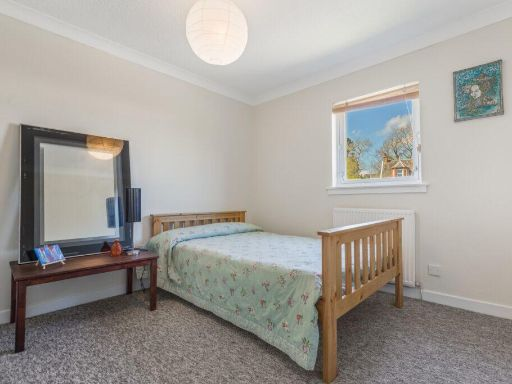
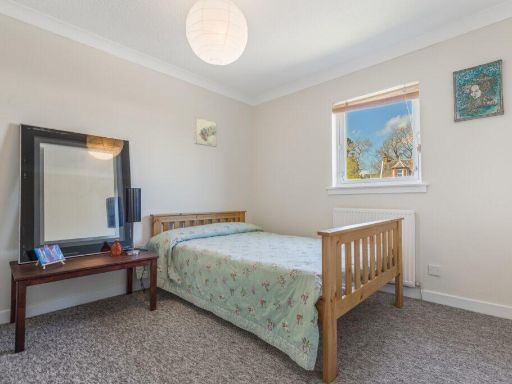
+ wall art [193,116,218,148]
